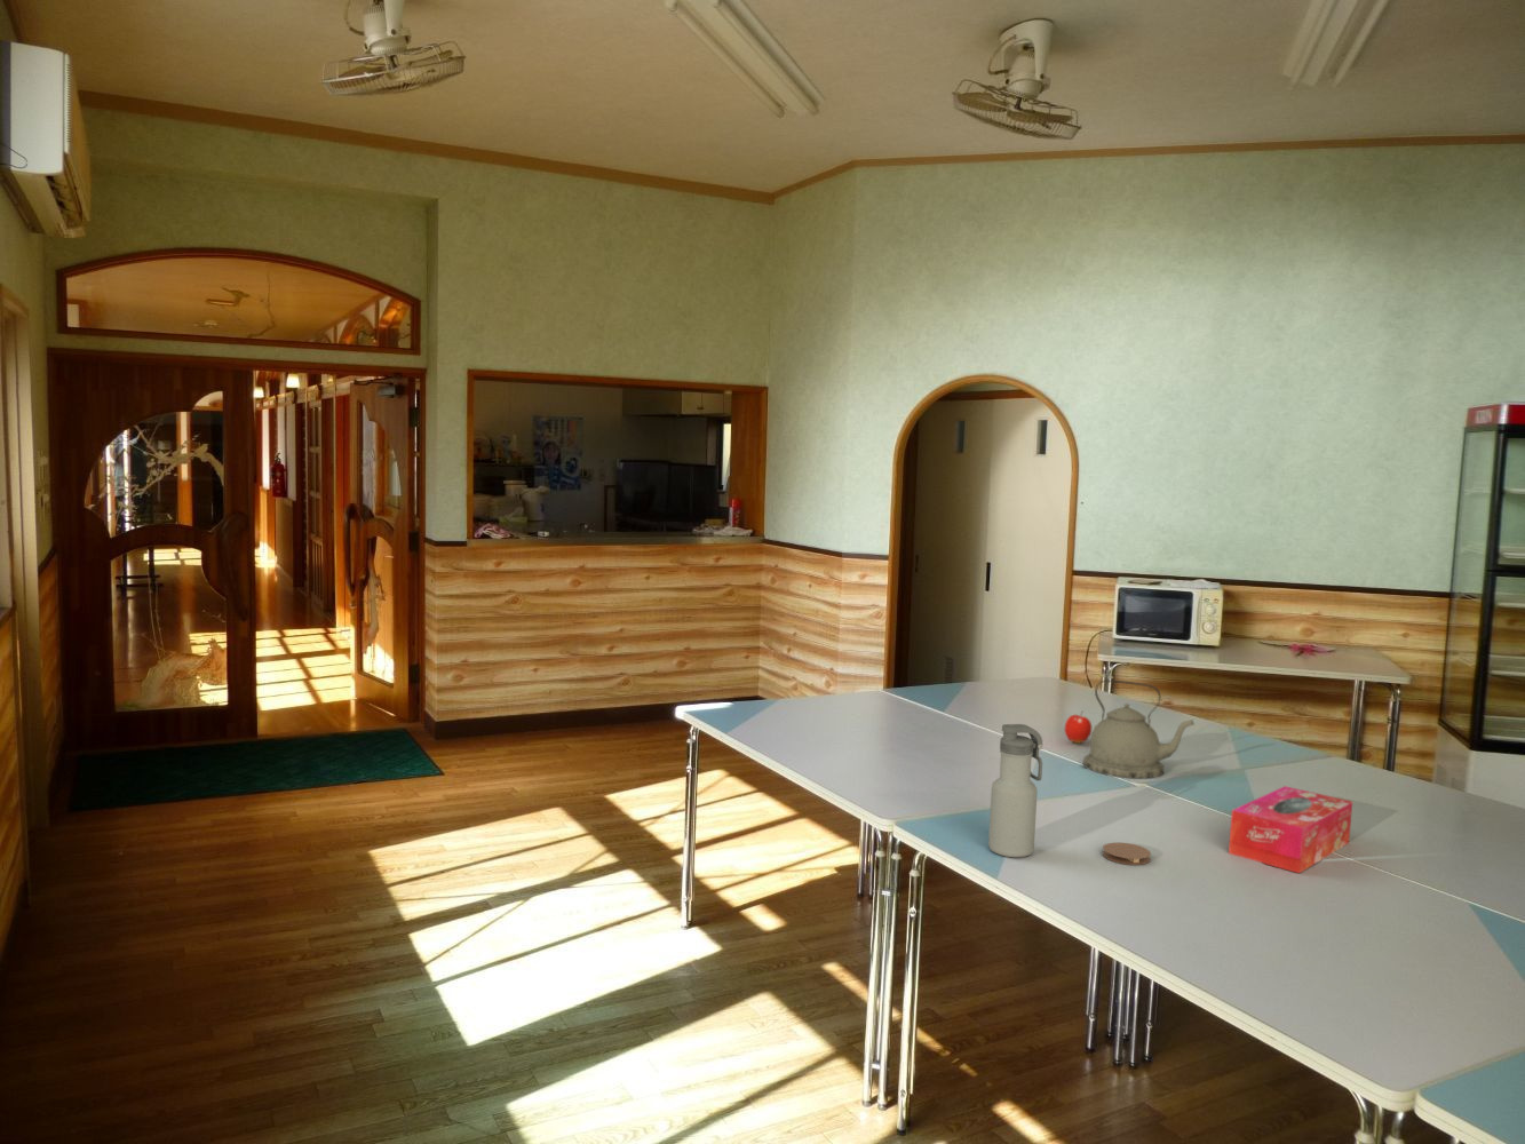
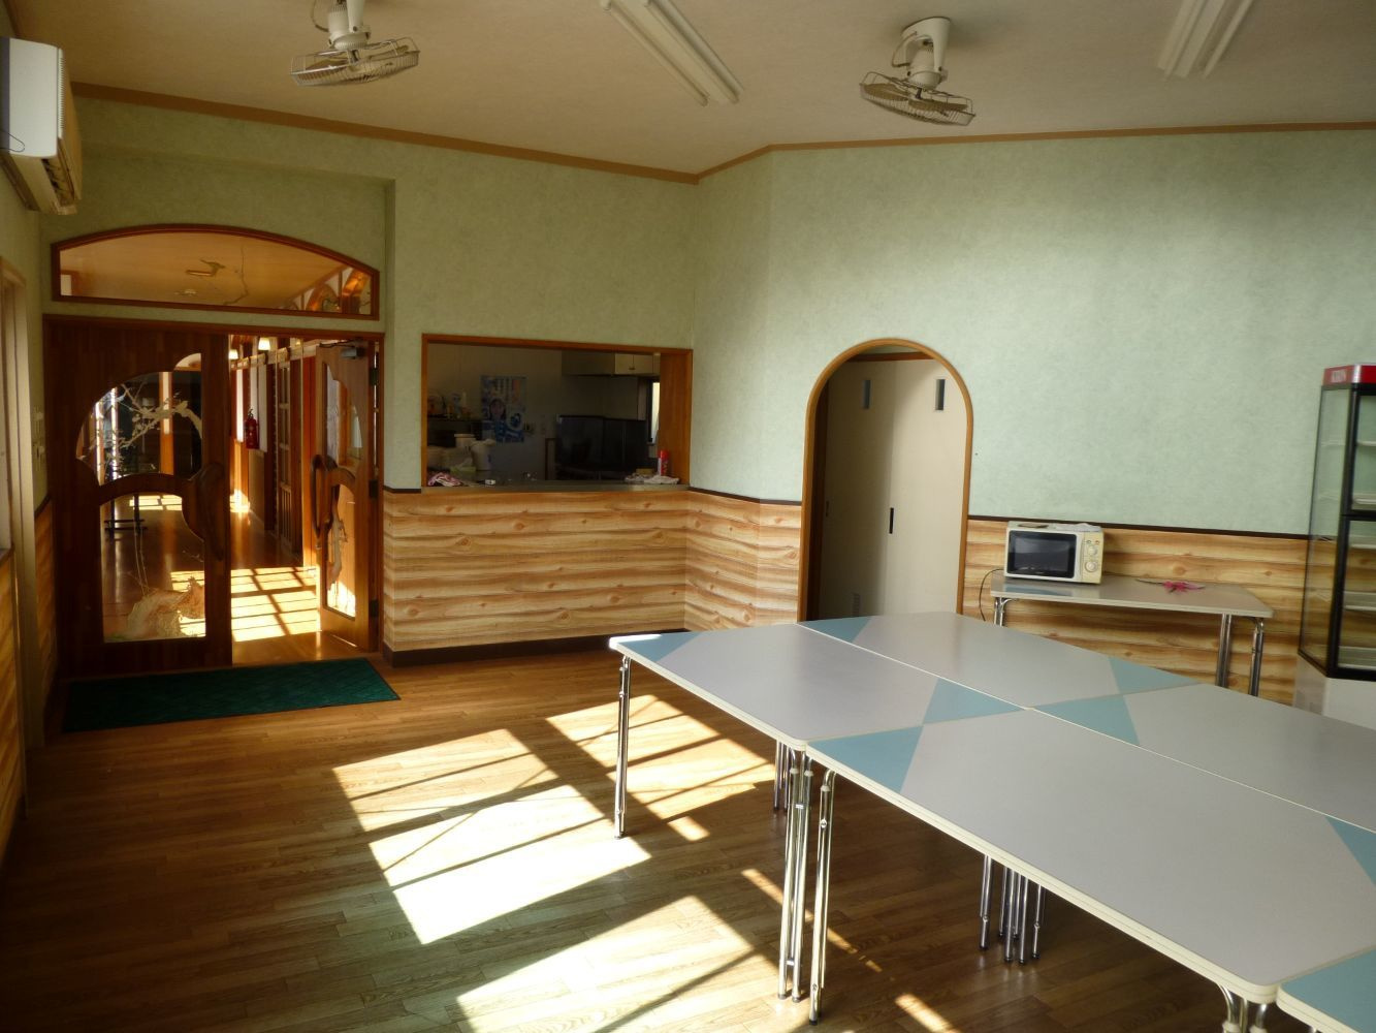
- fruit [1064,710,1092,745]
- water bottle [988,723,1043,858]
- kettle [1083,679,1196,780]
- tissue box [1227,785,1353,874]
- coaster [1102,842,1152,866]
